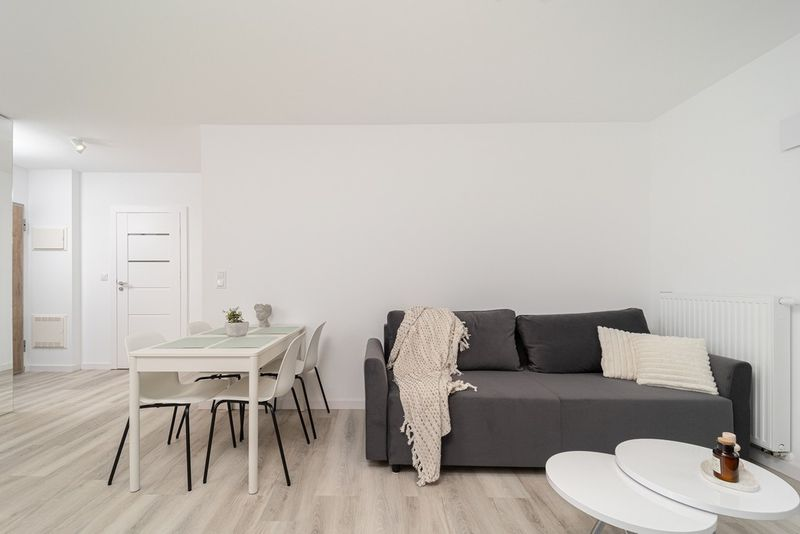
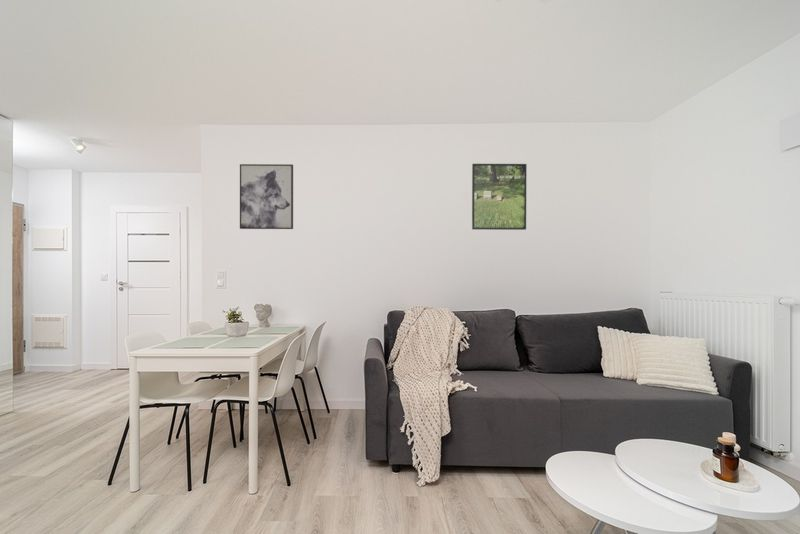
+ wall art [239,163,294,230]
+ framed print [471,163,528,231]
